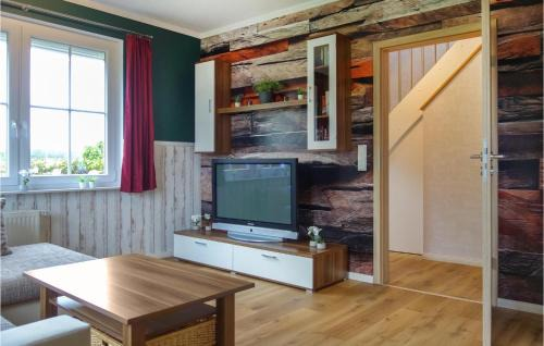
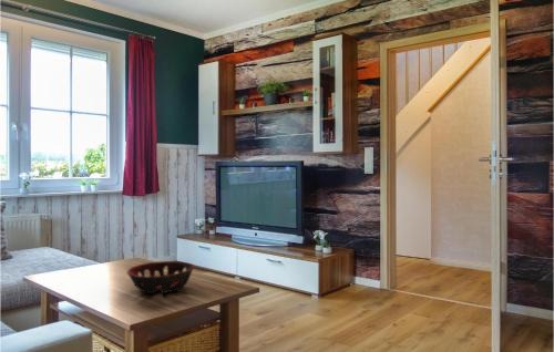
+ decorative bowl [126,260,196,294]
